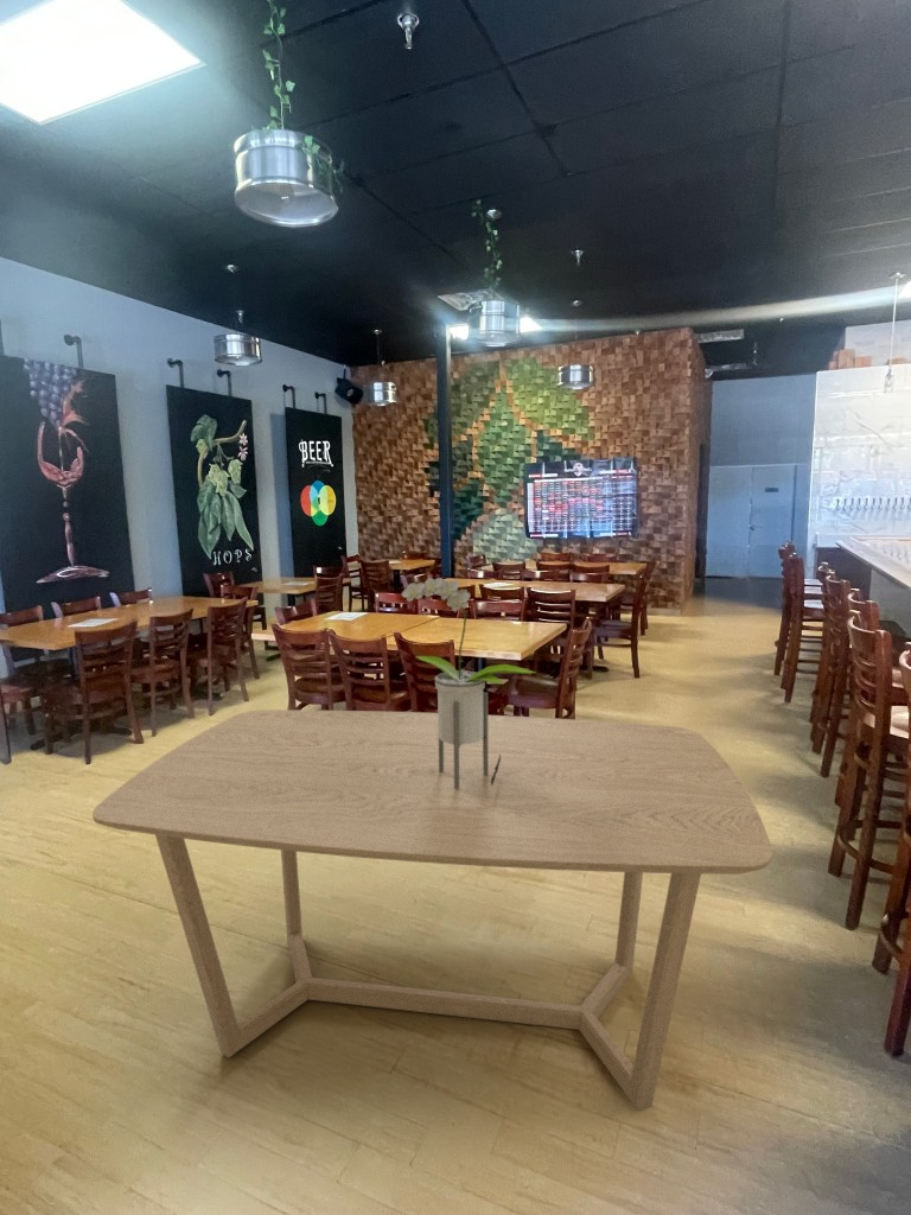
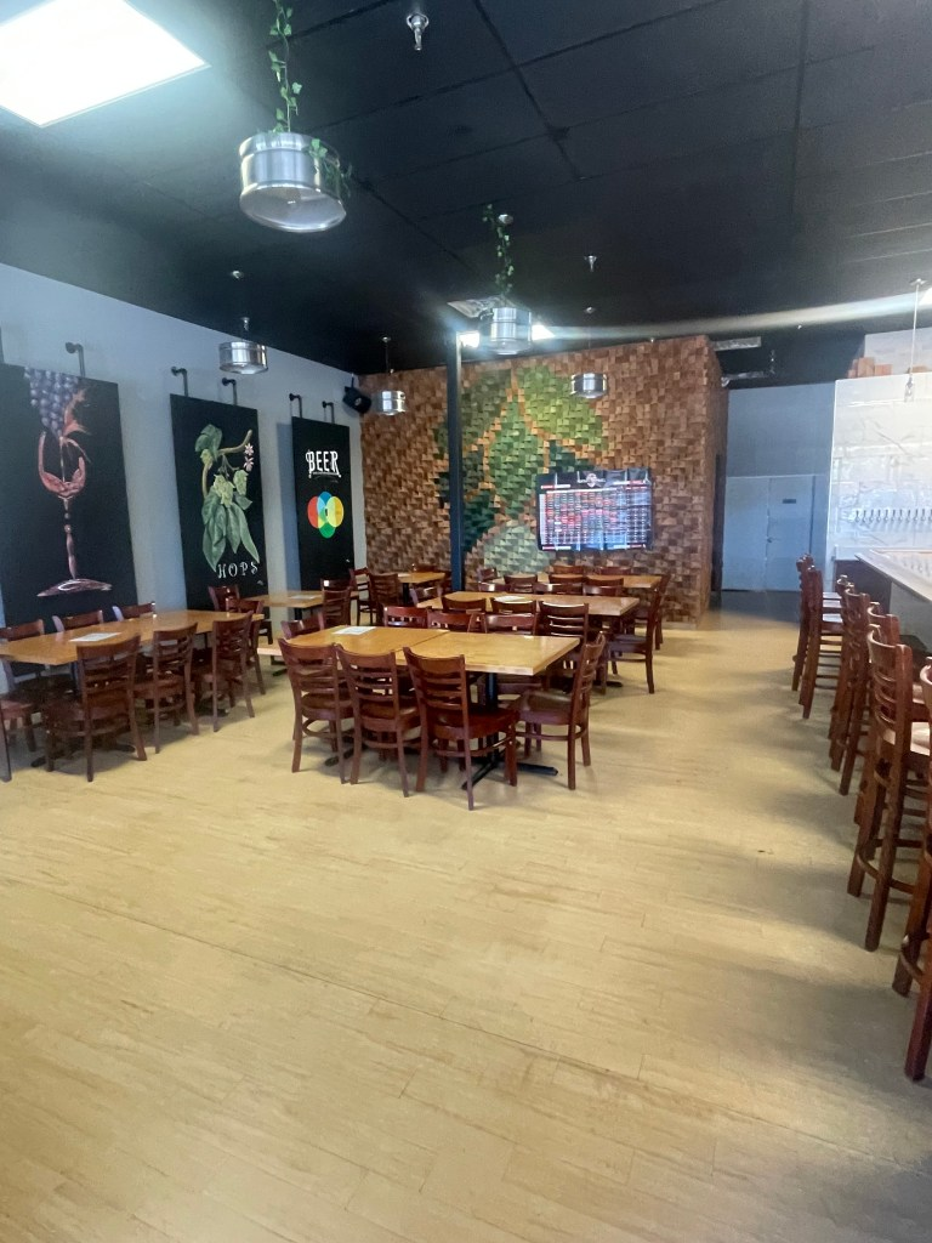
- potted plant [401,577,536,789]
- dining table [91,708,773,1112]
